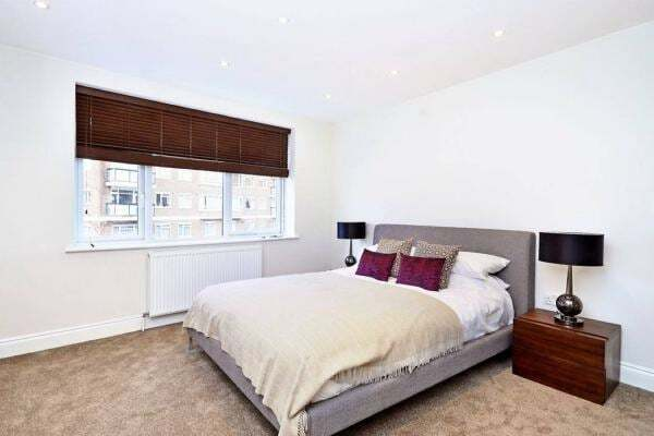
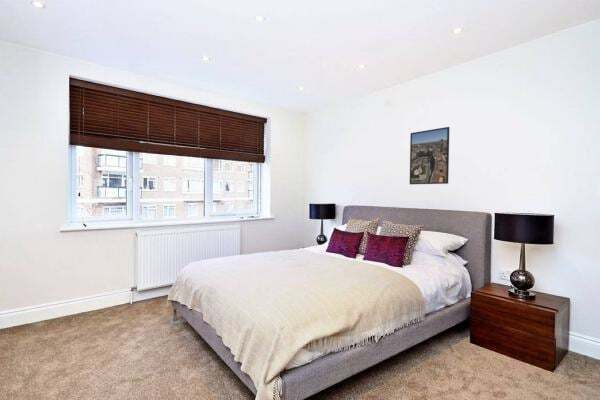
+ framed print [409,126,450,185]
